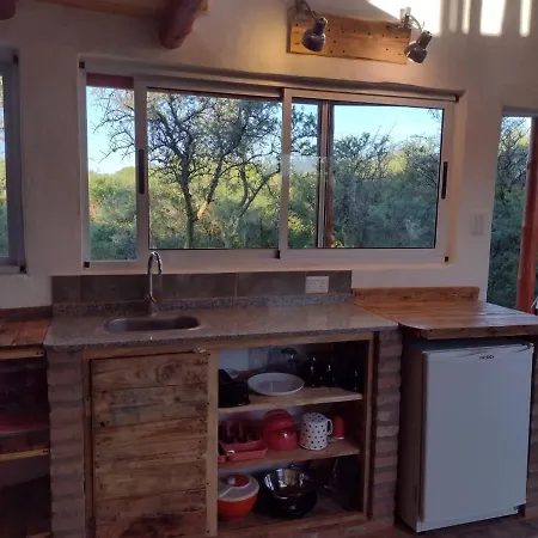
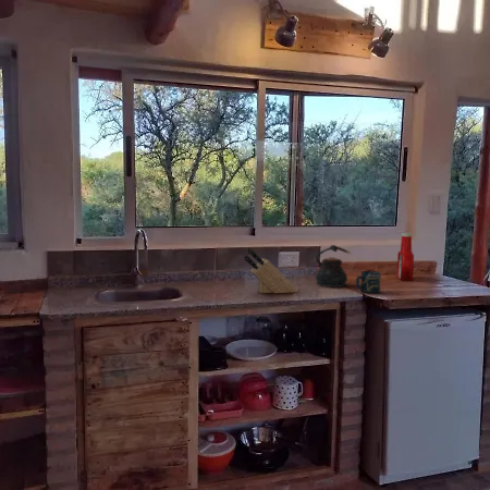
+ soap bottle [395,232,415,282]
+ cup [355,270,382,294]
+ teapot [315,244,352,289]
+ knife block [243,247,299,294]
